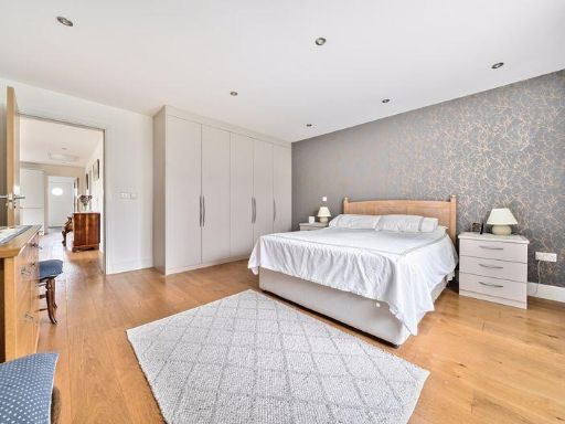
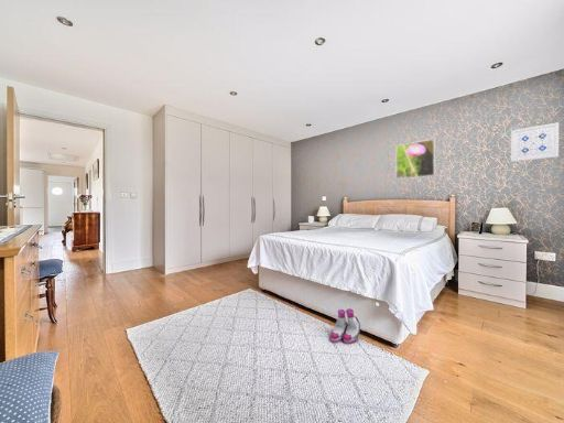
+ wall art [510,121,560,163]
+ boots [329,307,361,345]
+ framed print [395,138,436,180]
